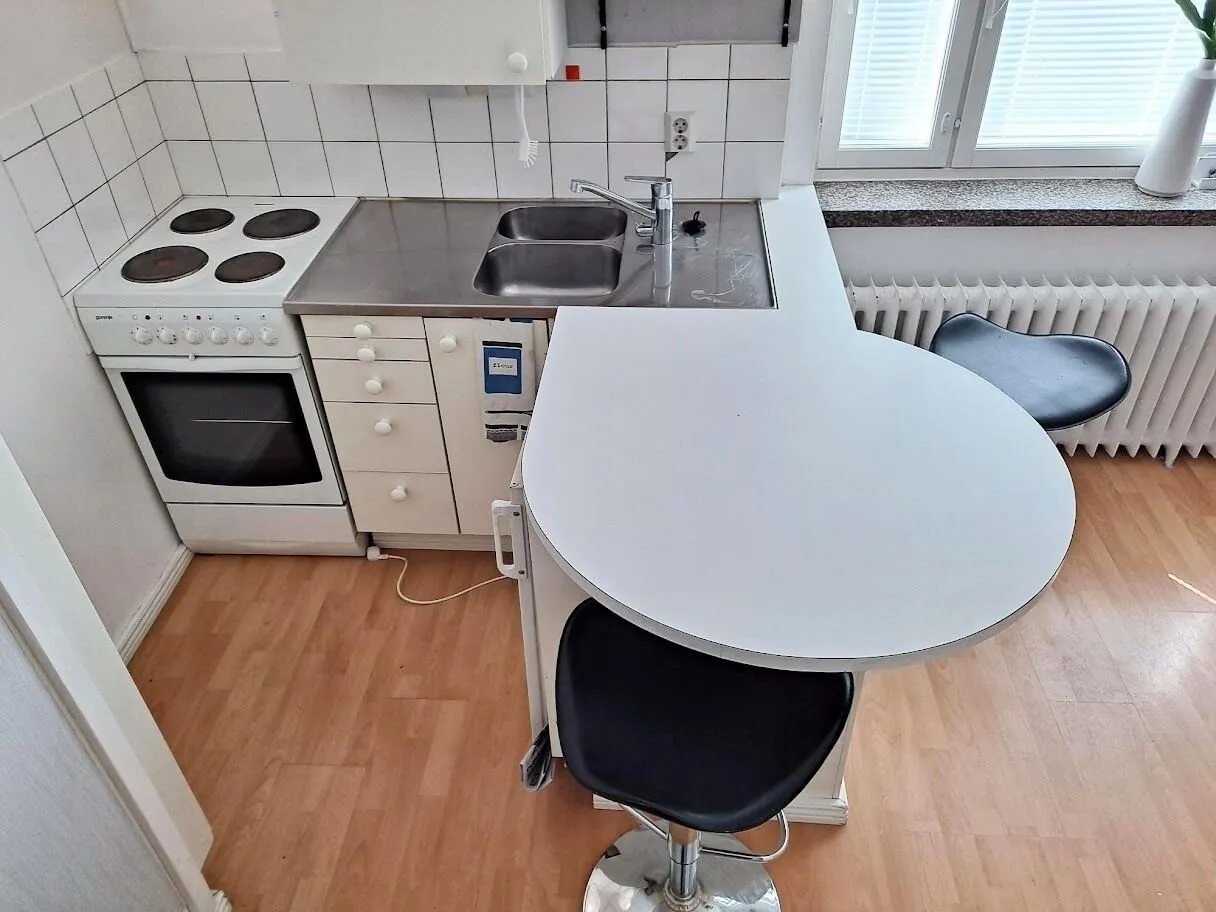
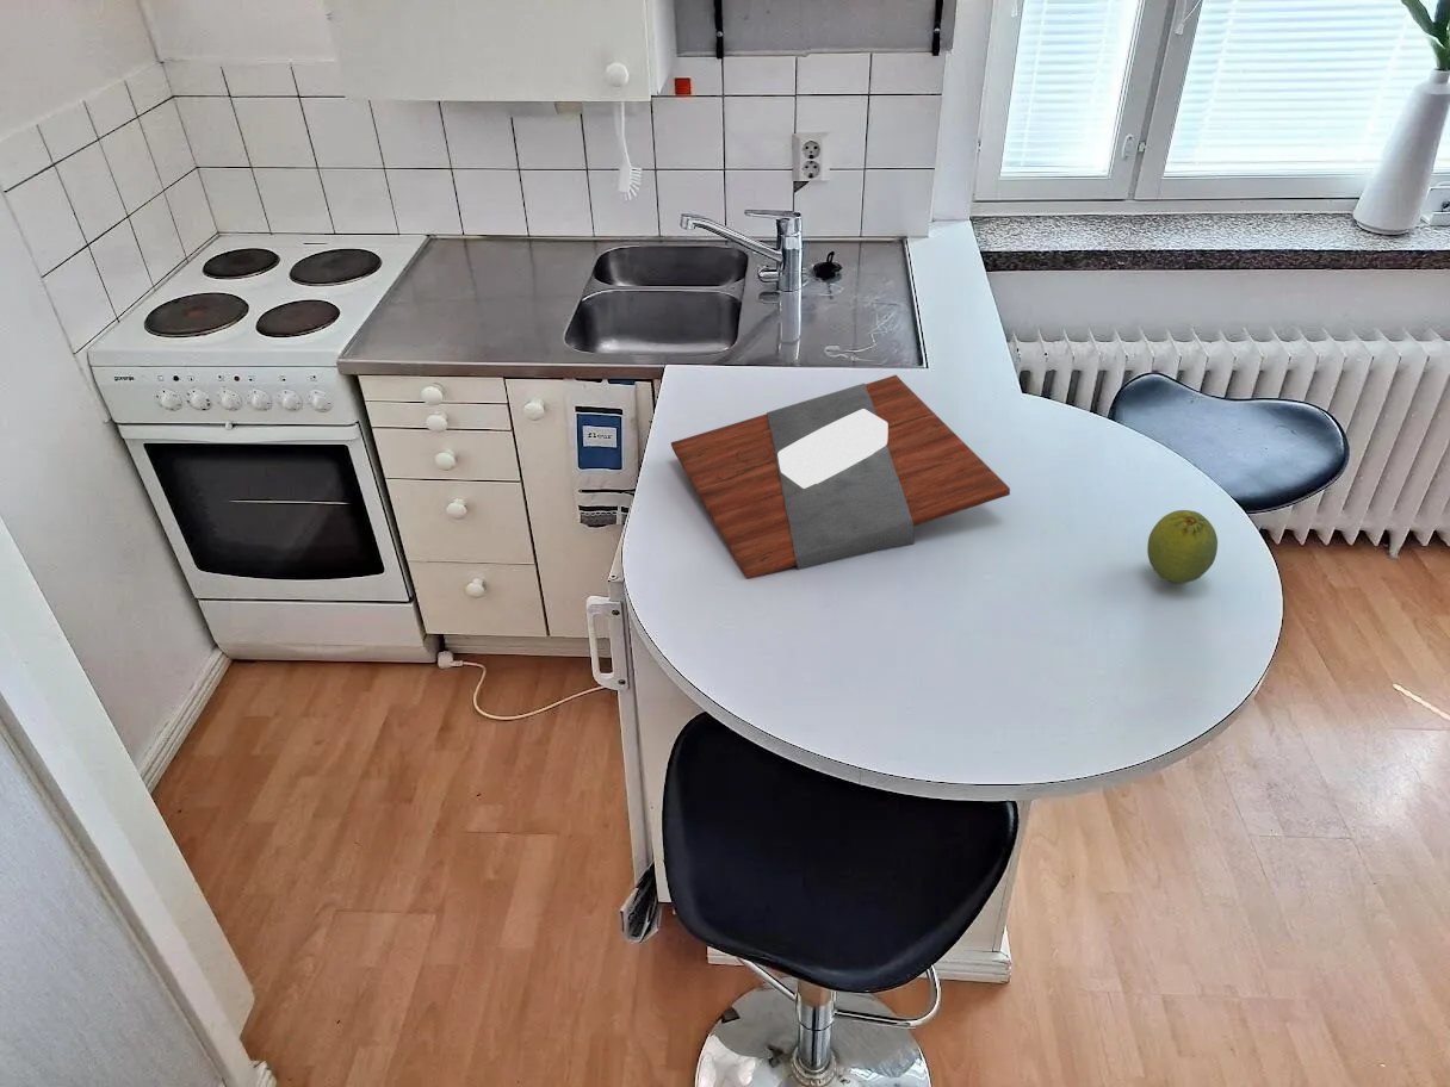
+ fruit [1146,509,1219,585]
+ cutting board [670,374,1011,580]
